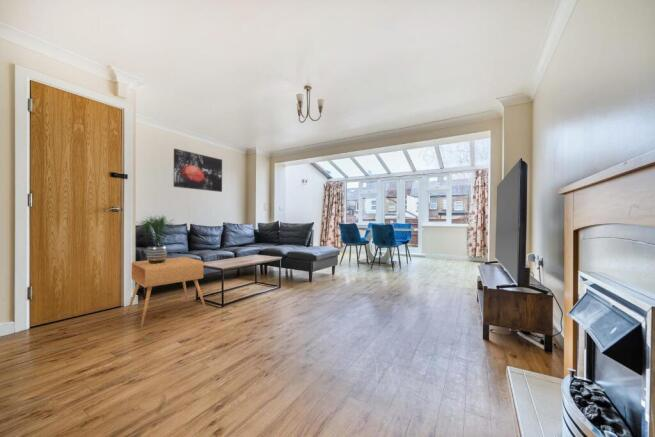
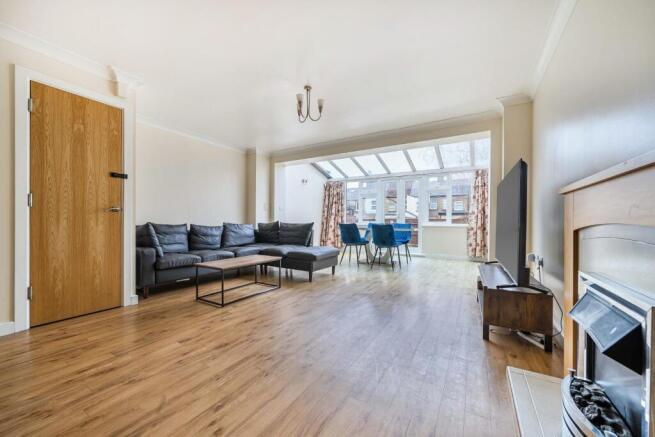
- wall art [173,148,223,193]
- side table [126,256,208,328]
- potted plant [135,214,177,264]
